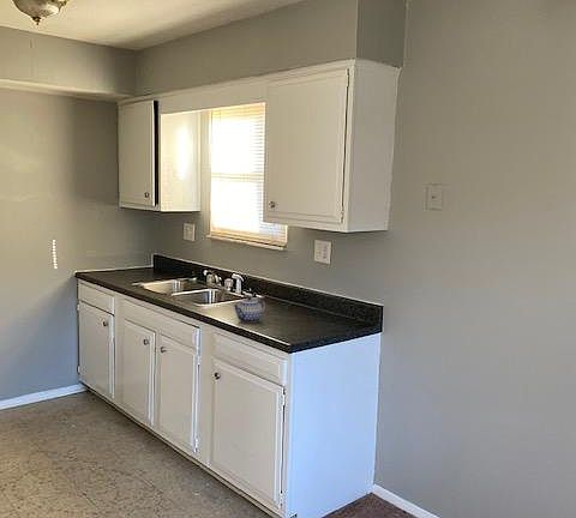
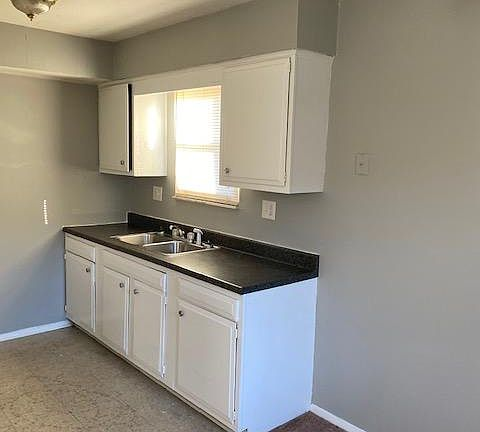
- teapot [232,295,266,324]
